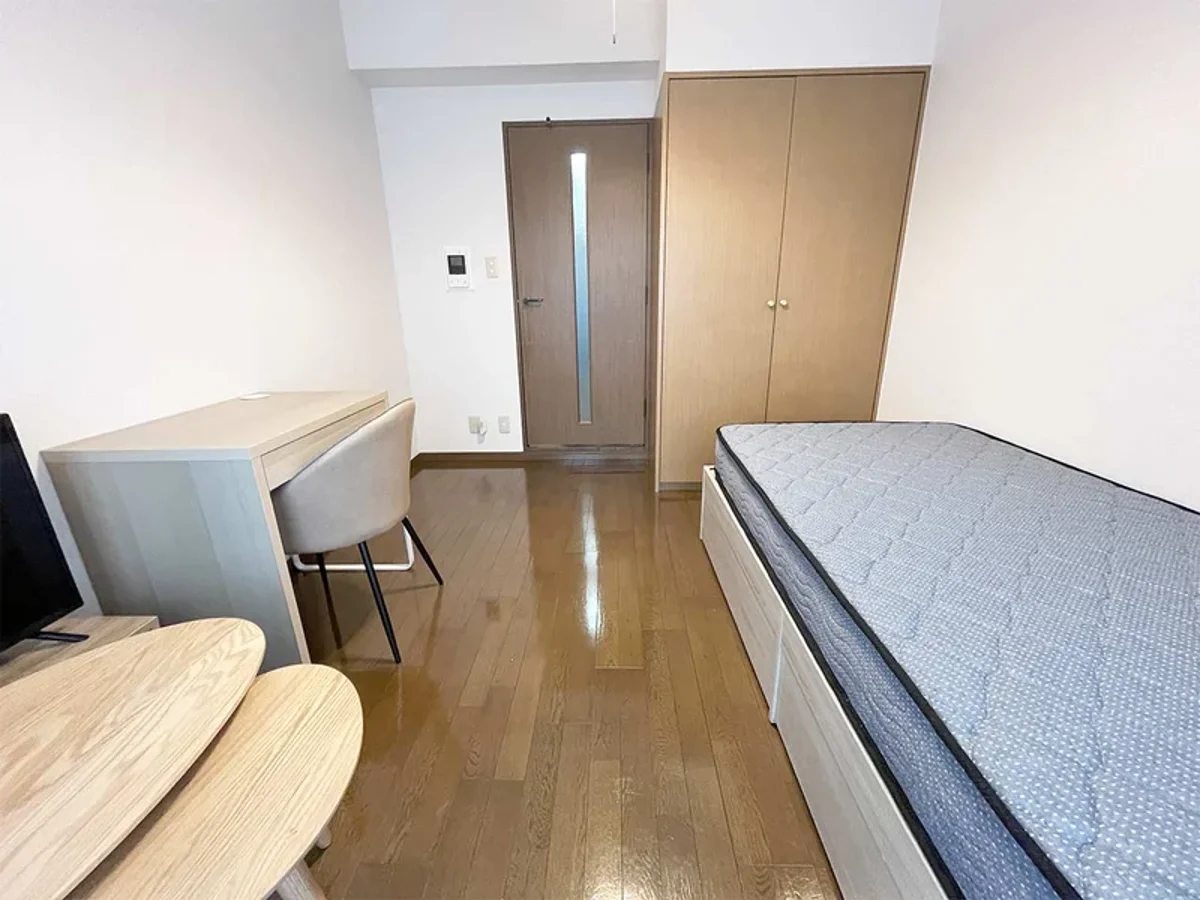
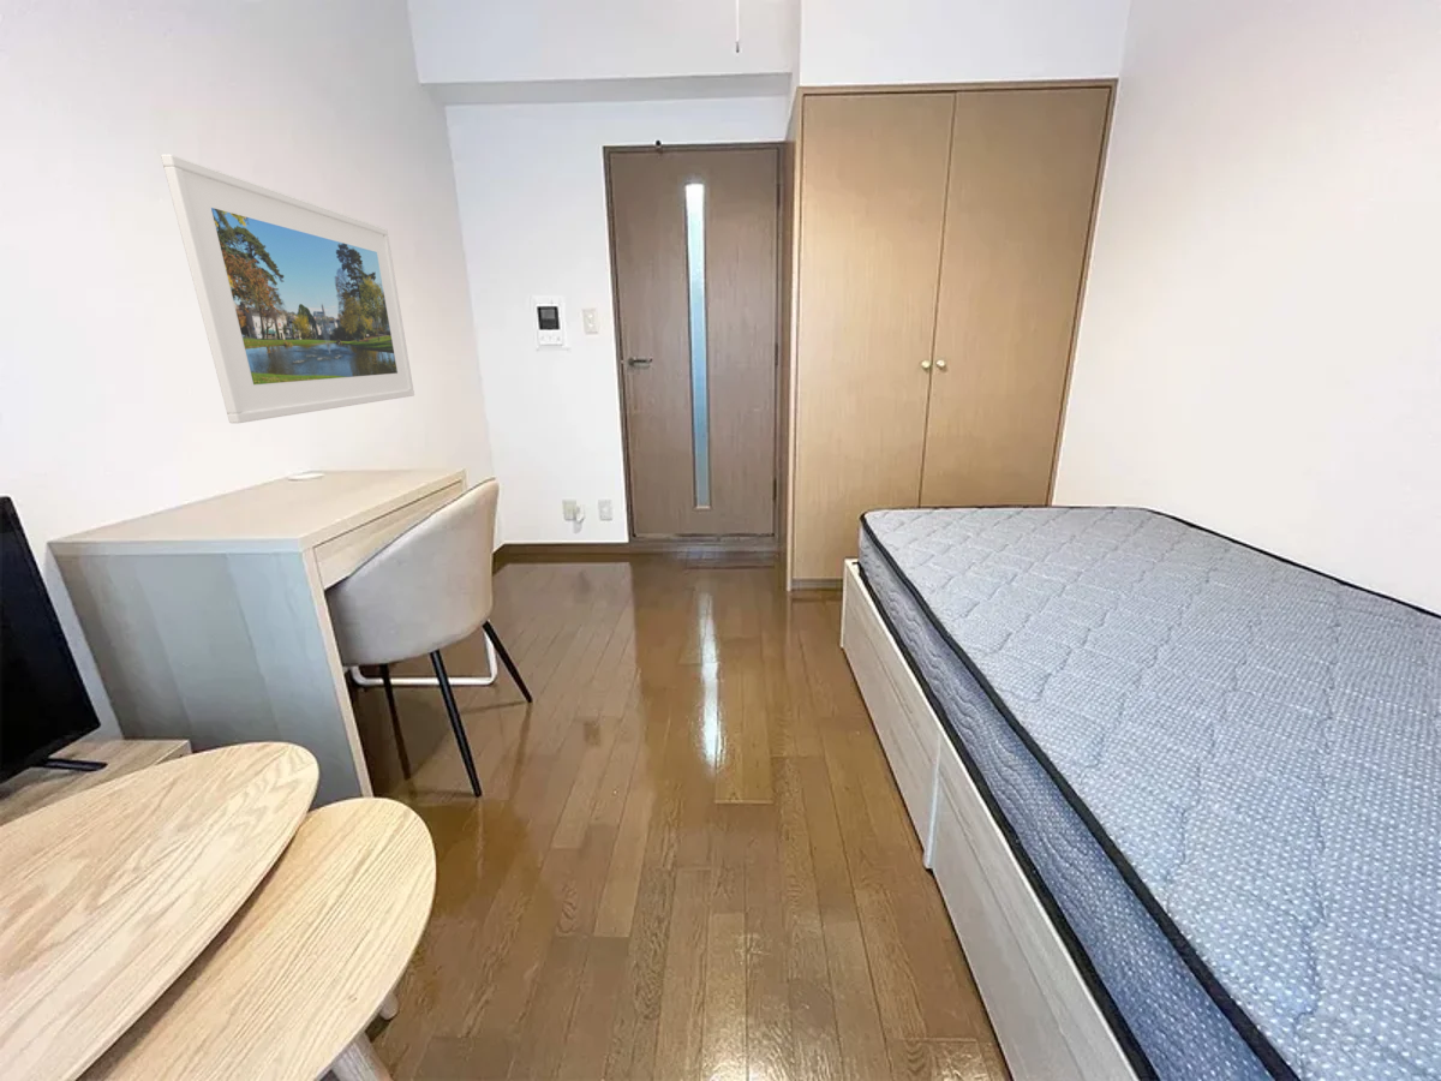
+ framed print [160,153,415,424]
